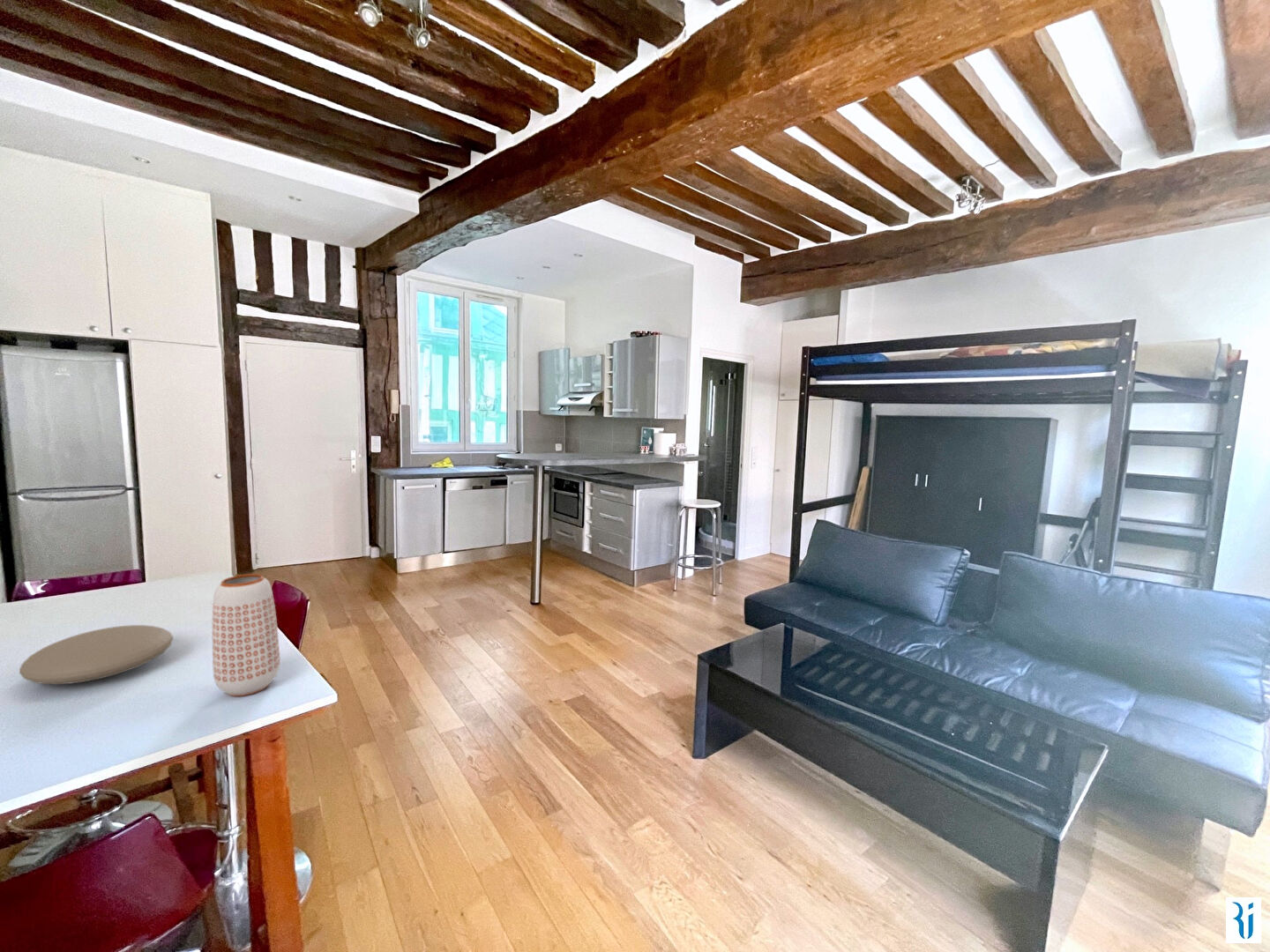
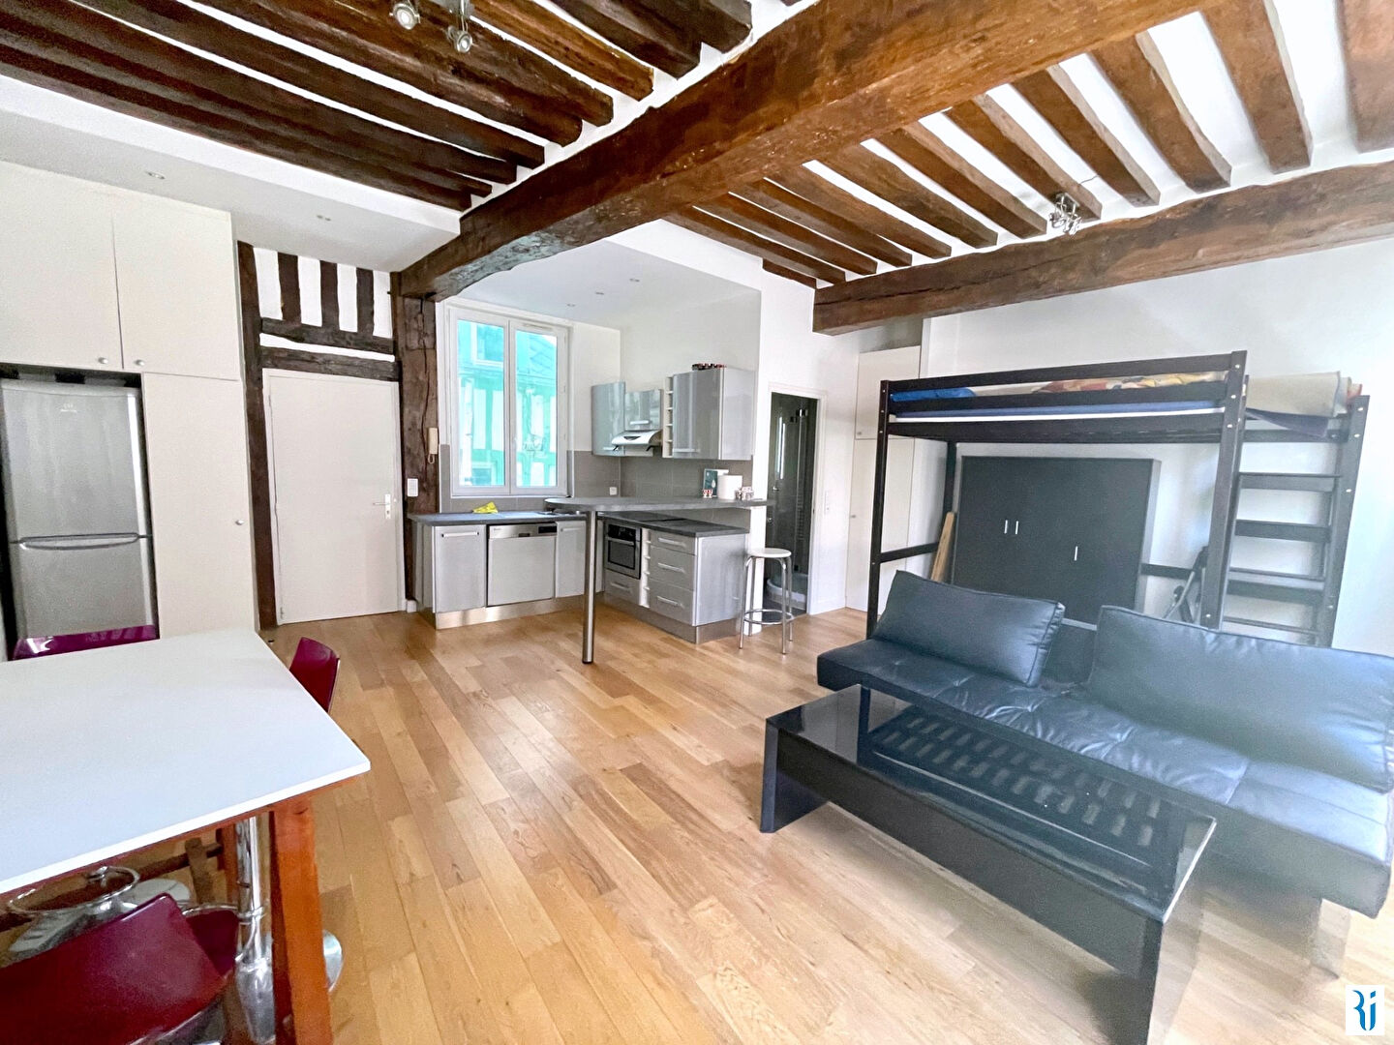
- plate [19,624,174,685]
- planter [212,573,281,697]
